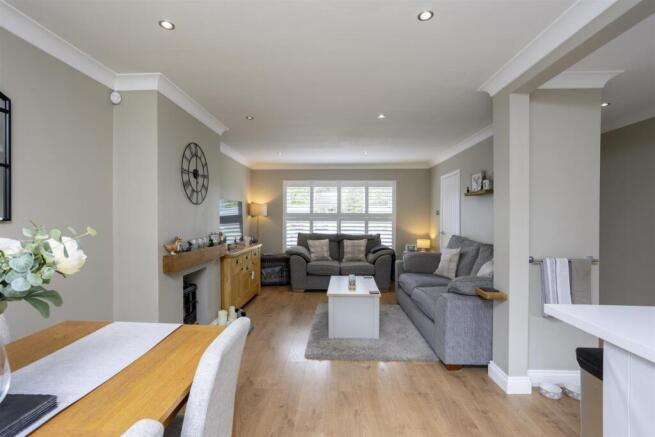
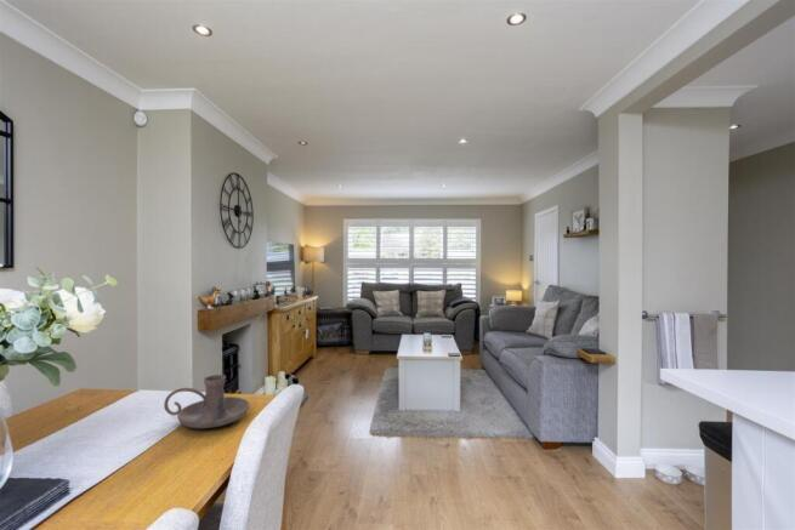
+ candle holder [163,374,251,429]
